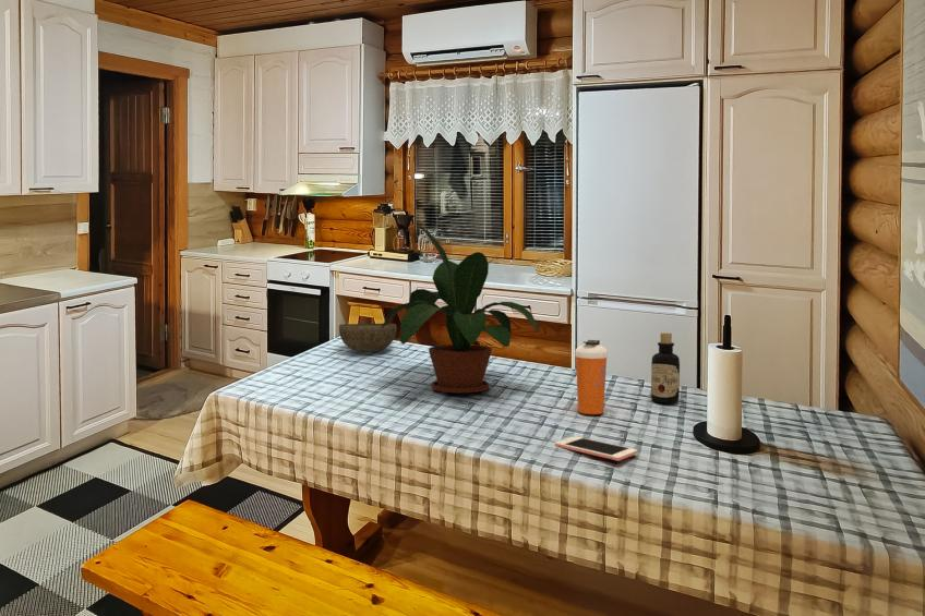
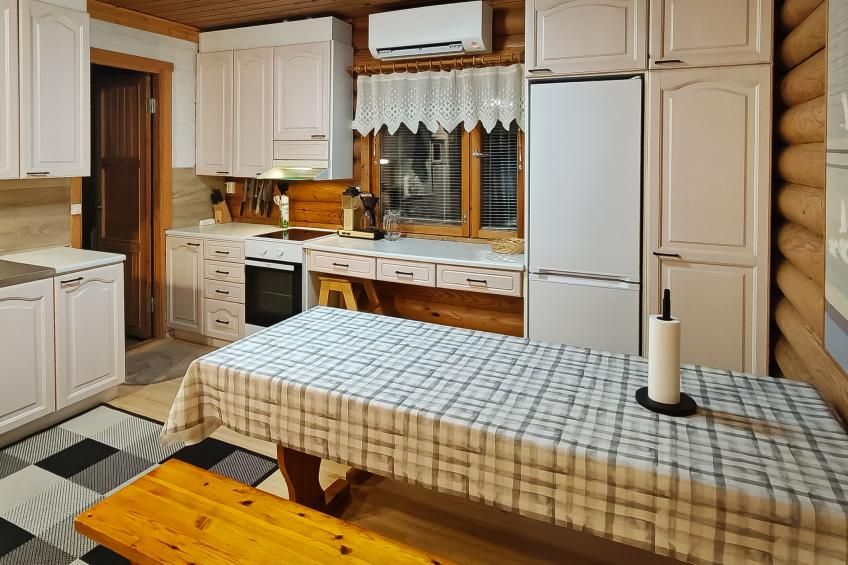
- cell phone [554,436,638,462]
- shaker bottle [574,339,609,415]
- bowl [338,323,397,352]
- potted plant [382,225,541,394]
- bottle [650,331,681,404]
